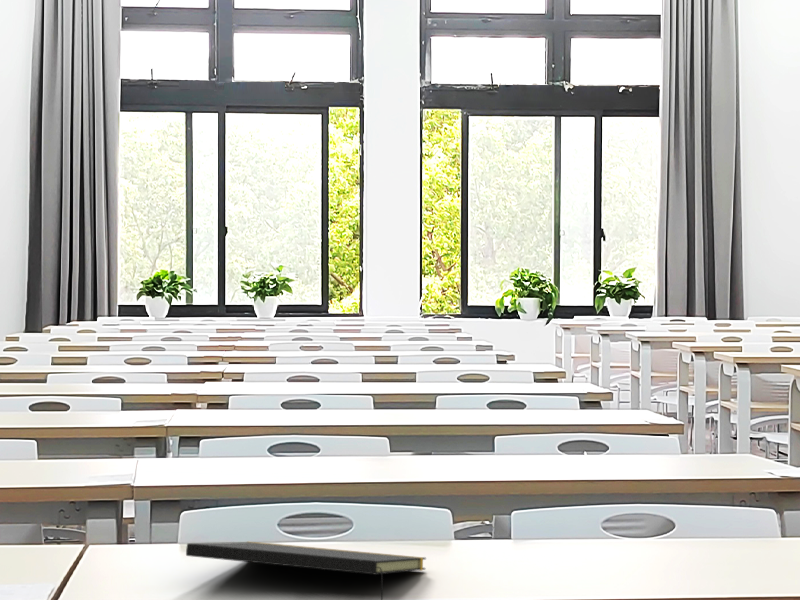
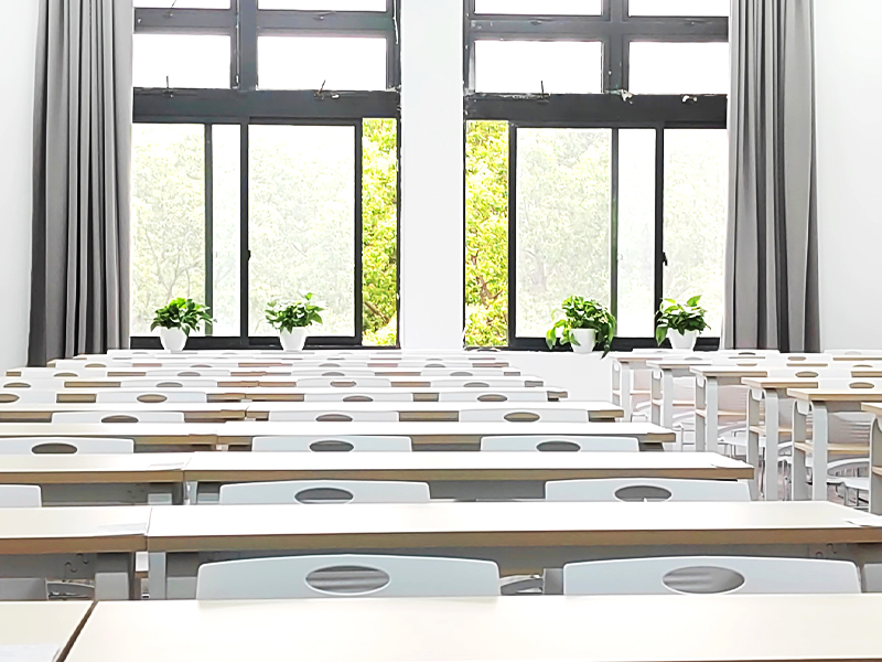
- notepad [185,541,427,600]
